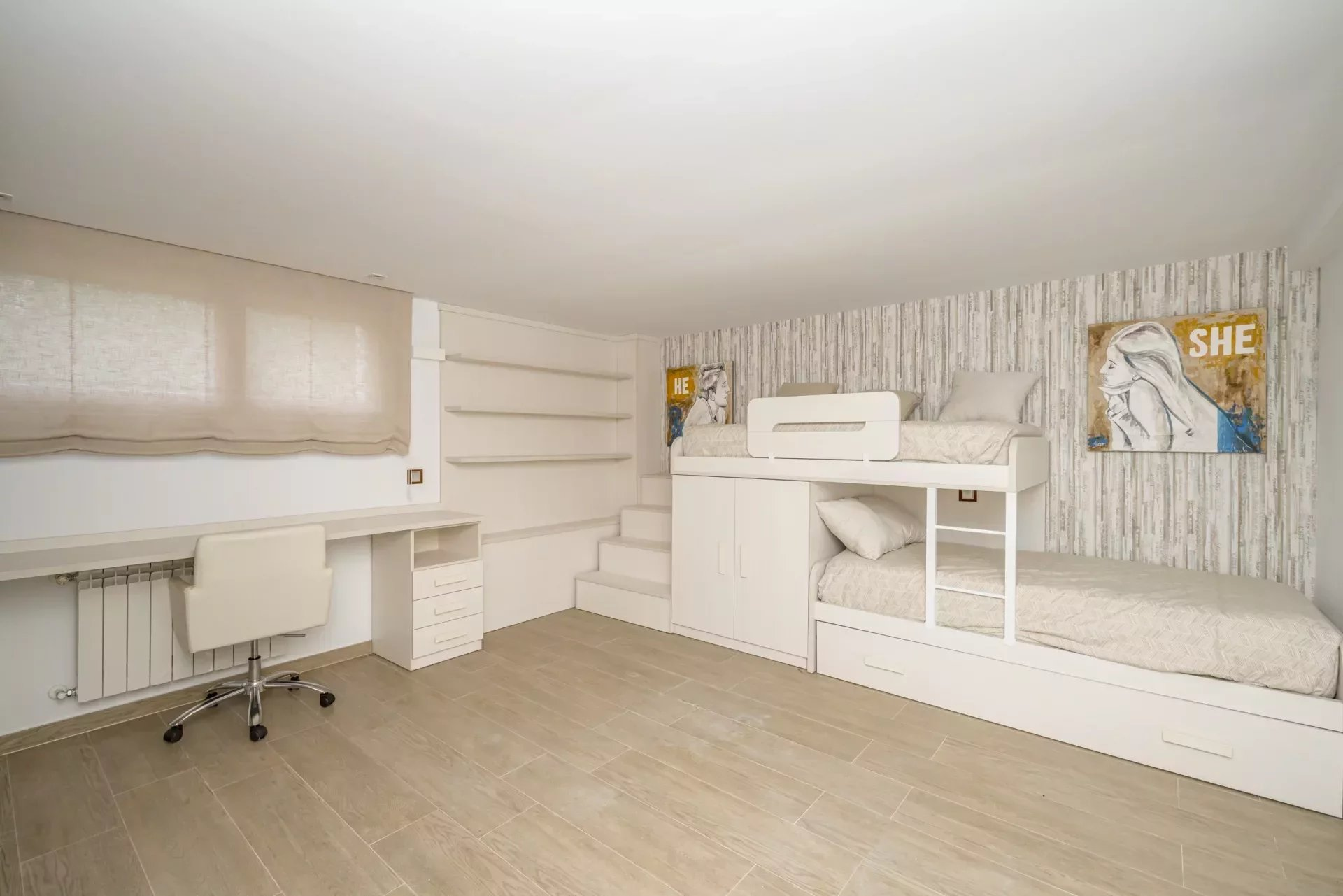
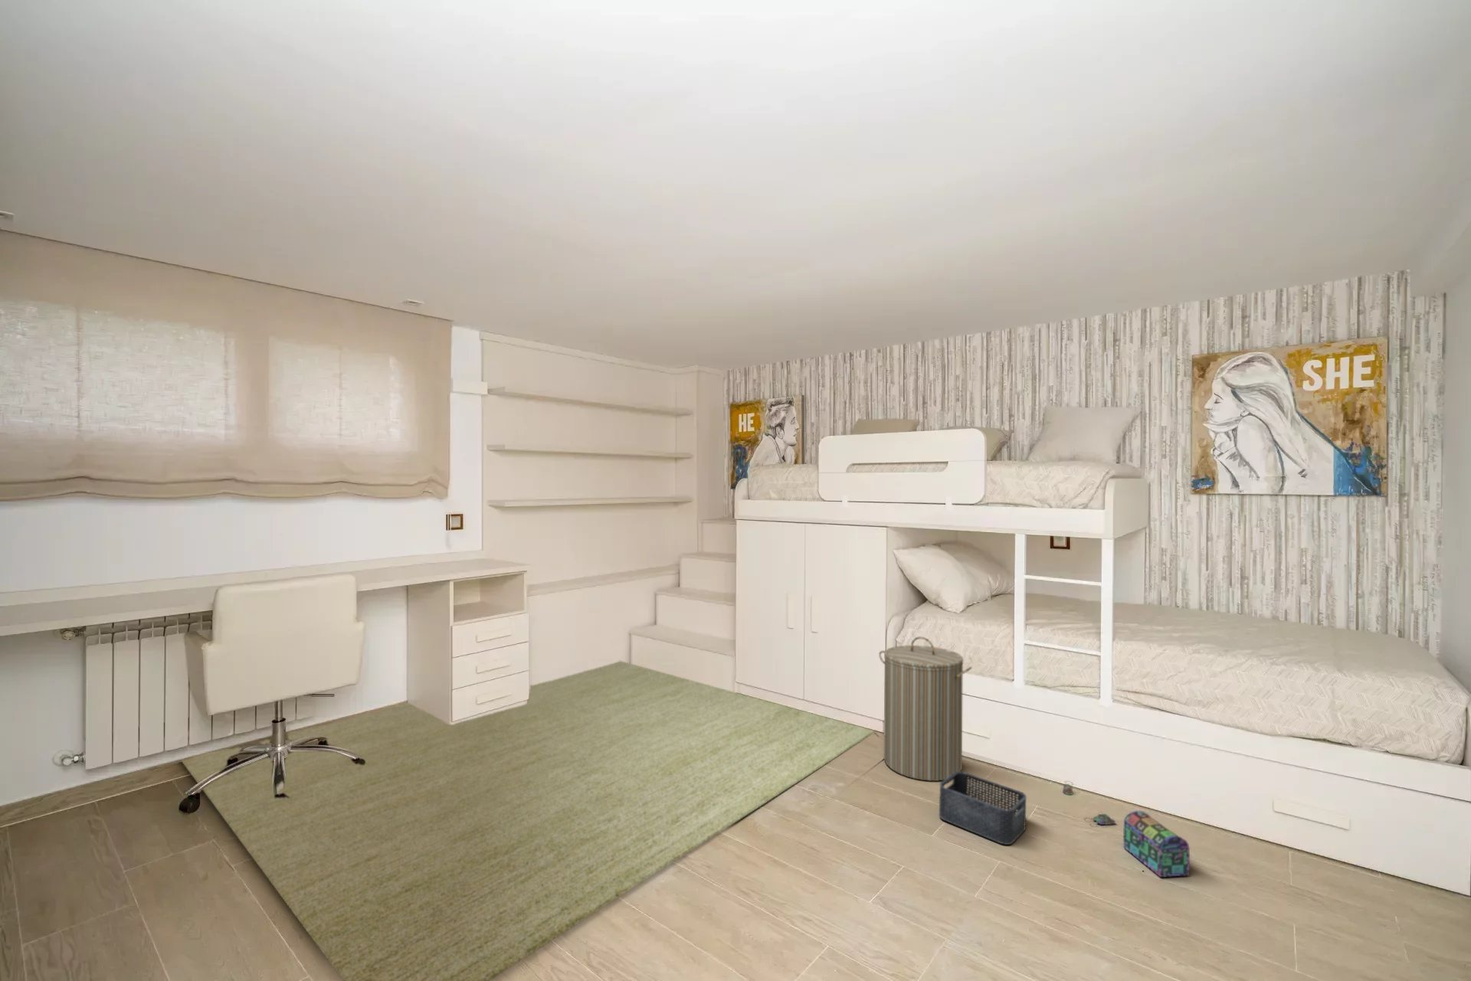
+ storage bin [939,771,1027,845]
+ treasure chest [1061,781,1191,878]
+ laundry hamper [878,636,973,782]
+ rug [181,660,876,981]
